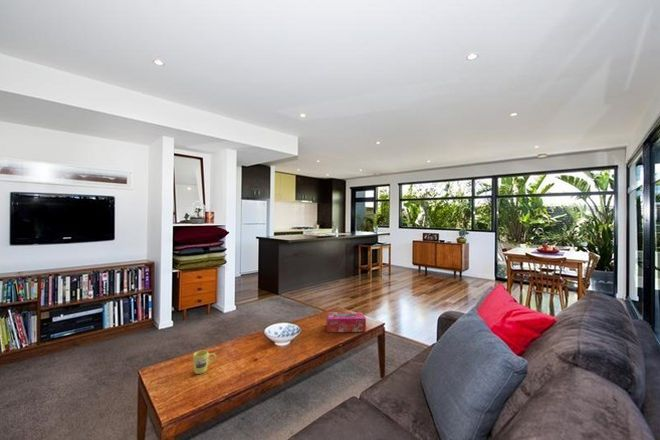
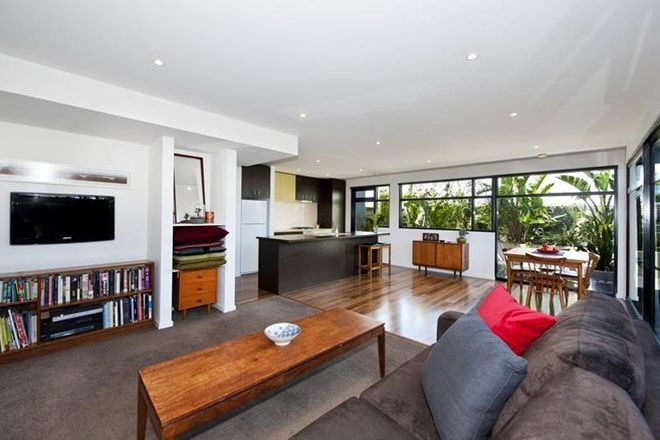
- mug [192,349,217,375]
- tissue box [325,311,367,333]
